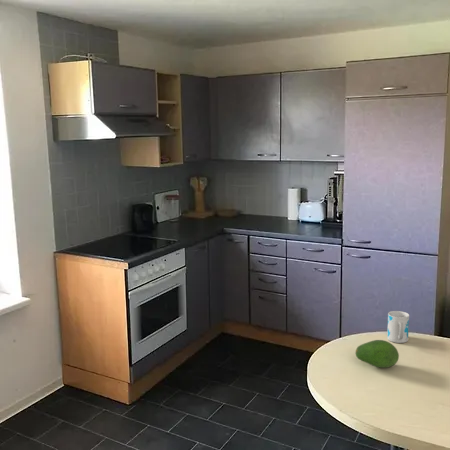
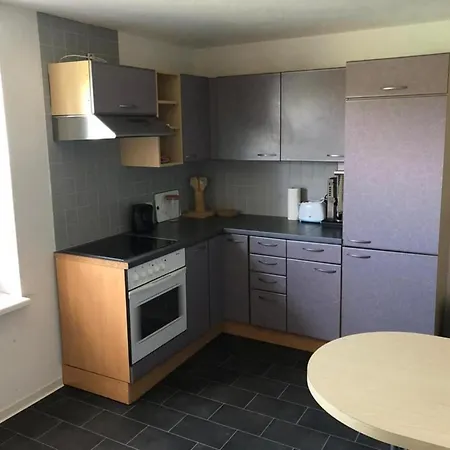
- mug [386,310,410,344]
- fruit [355,339,400,369]
